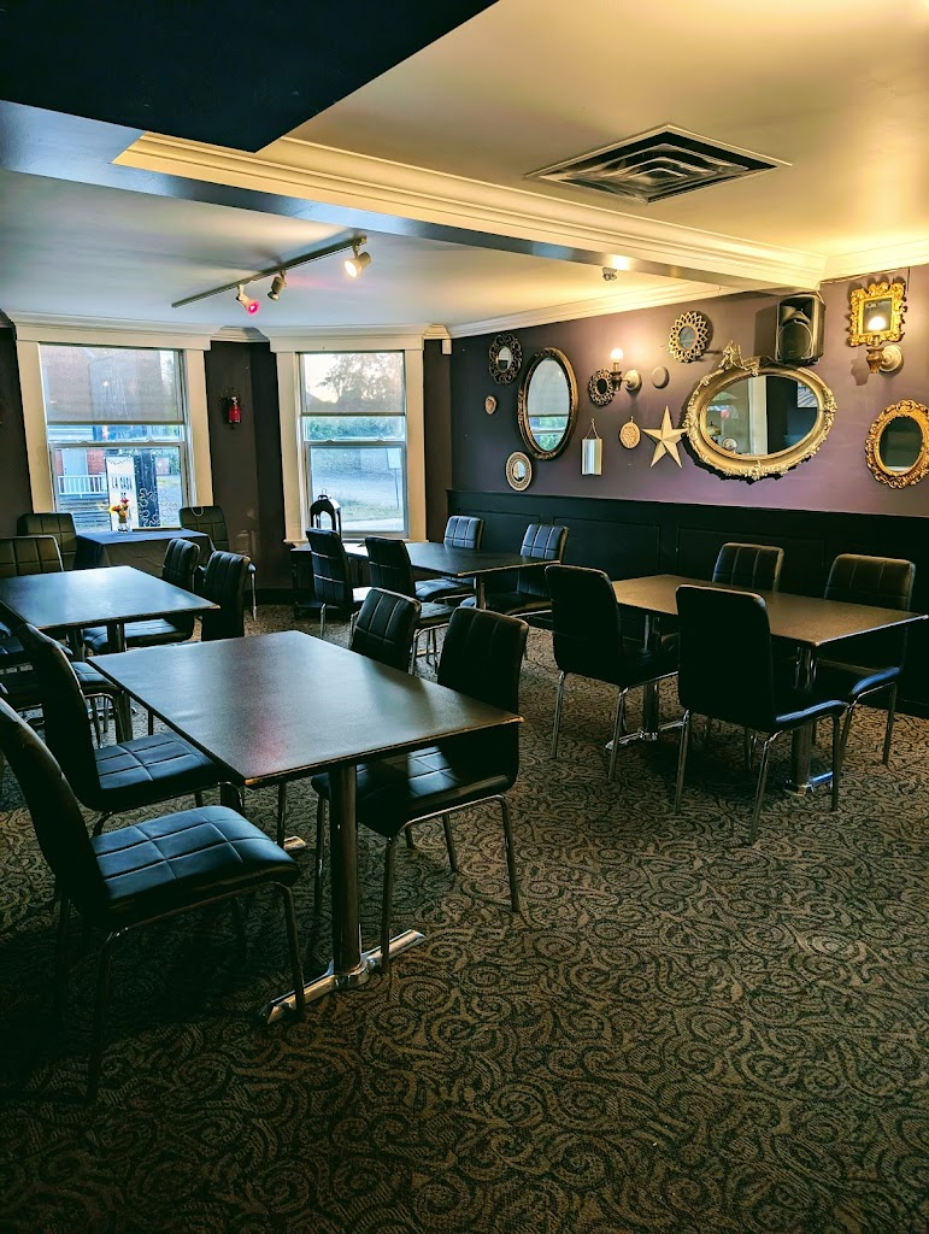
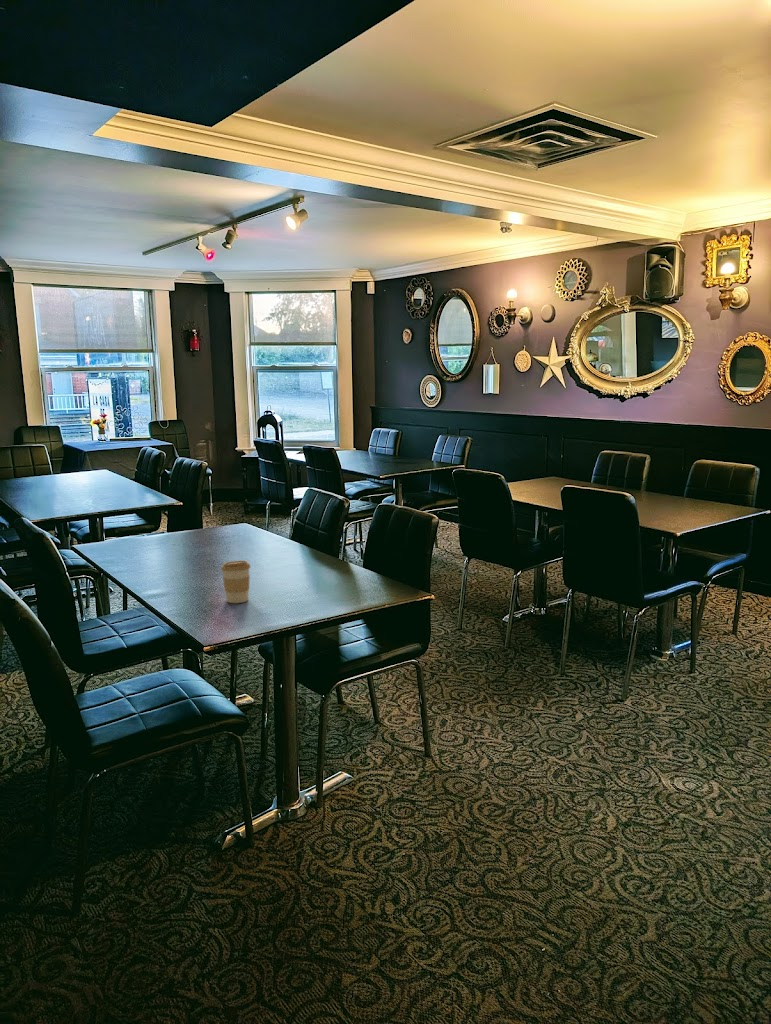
+ coffee cup [220,560,251,604]
